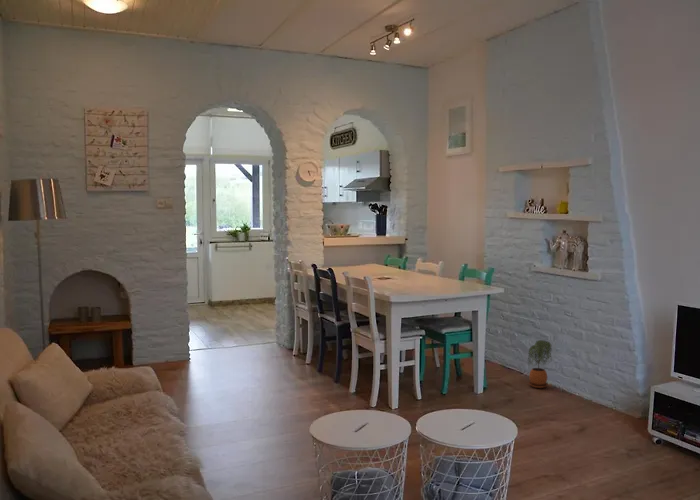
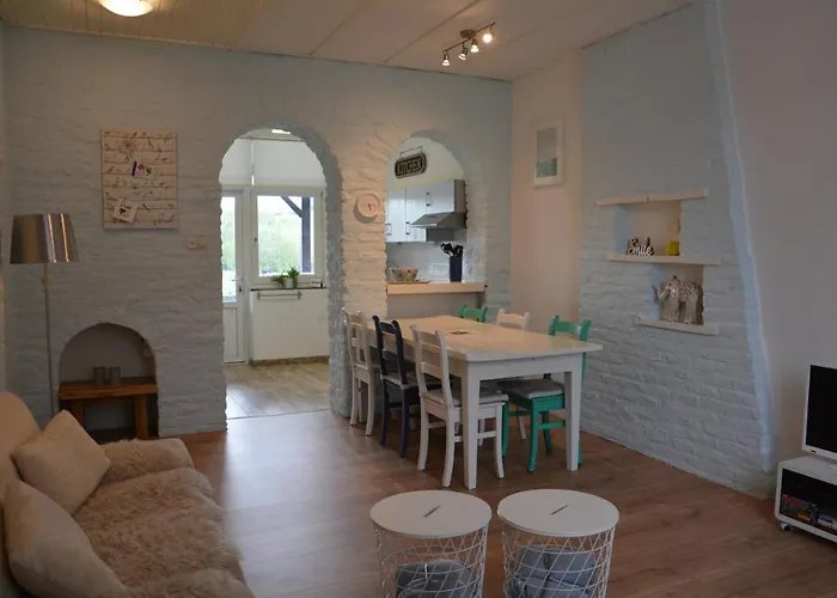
- potted plant [526,339,553,389]
